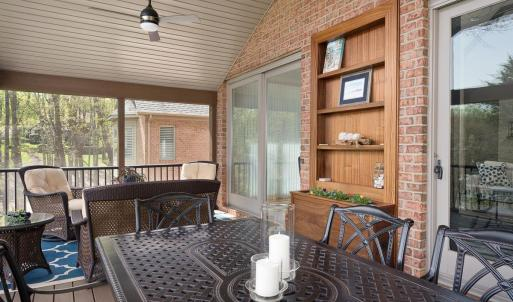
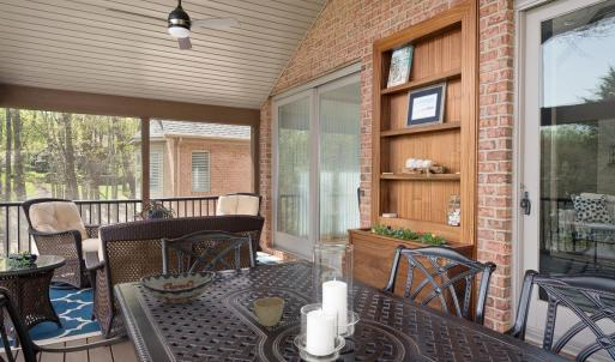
+ decorative bowl [139,271,217,304]
+ flower pot [252,296,285,327]
